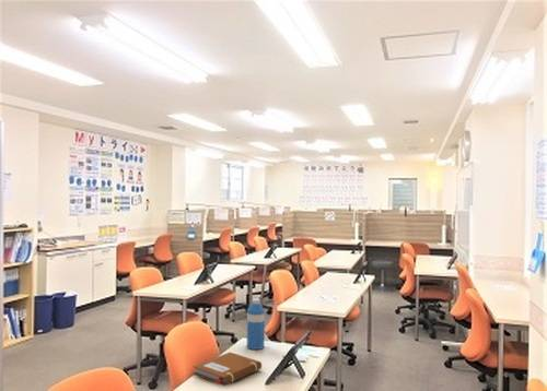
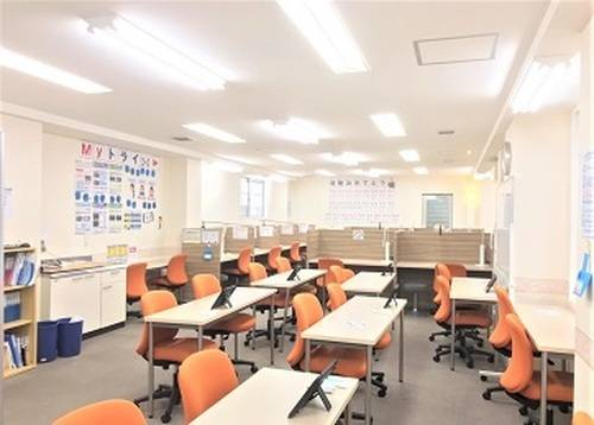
- notebook [191,351,263,387]
- water bottle [246,297,266,351]
